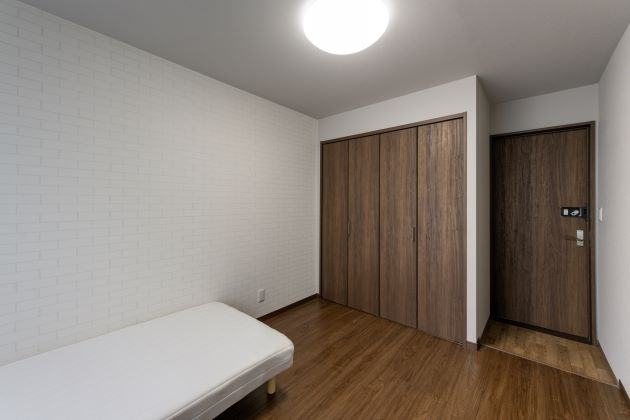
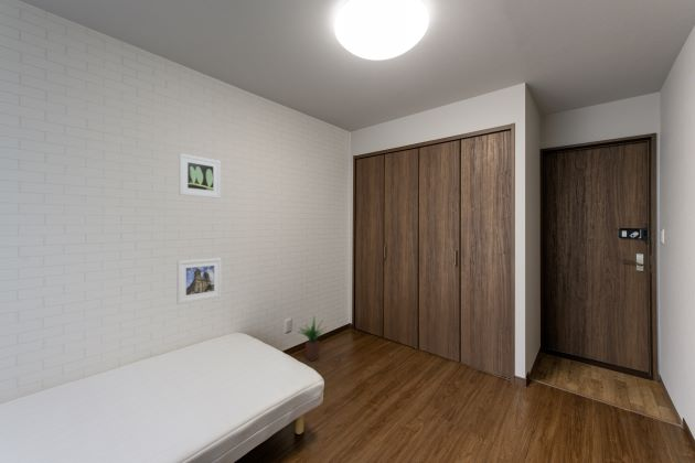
+ potted plant [296,315,327,363]
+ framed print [178,152,222,200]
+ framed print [175,257,223,305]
